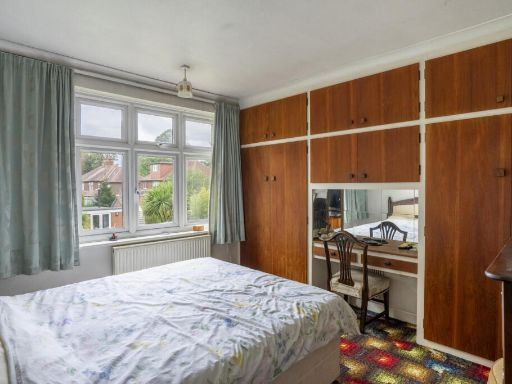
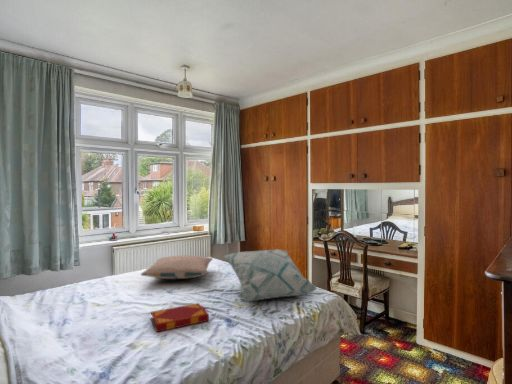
+ decorative pillow [222,248,319,302]
+ hardback book [149,302,210,333]
+ pillow [140,254,214,281]
